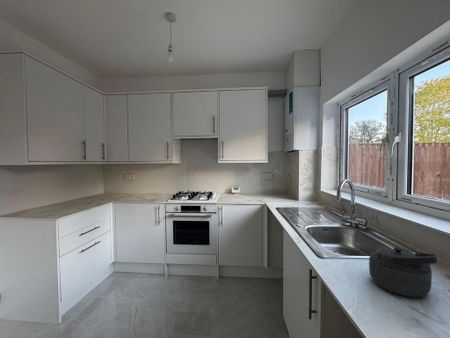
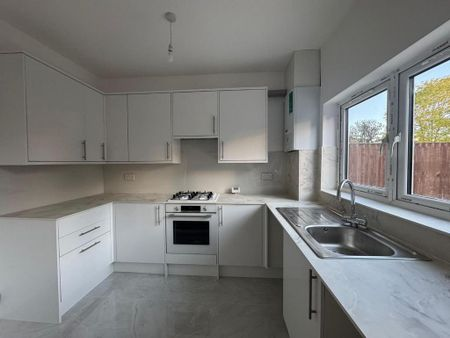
- kettle [368,246,438,298]
